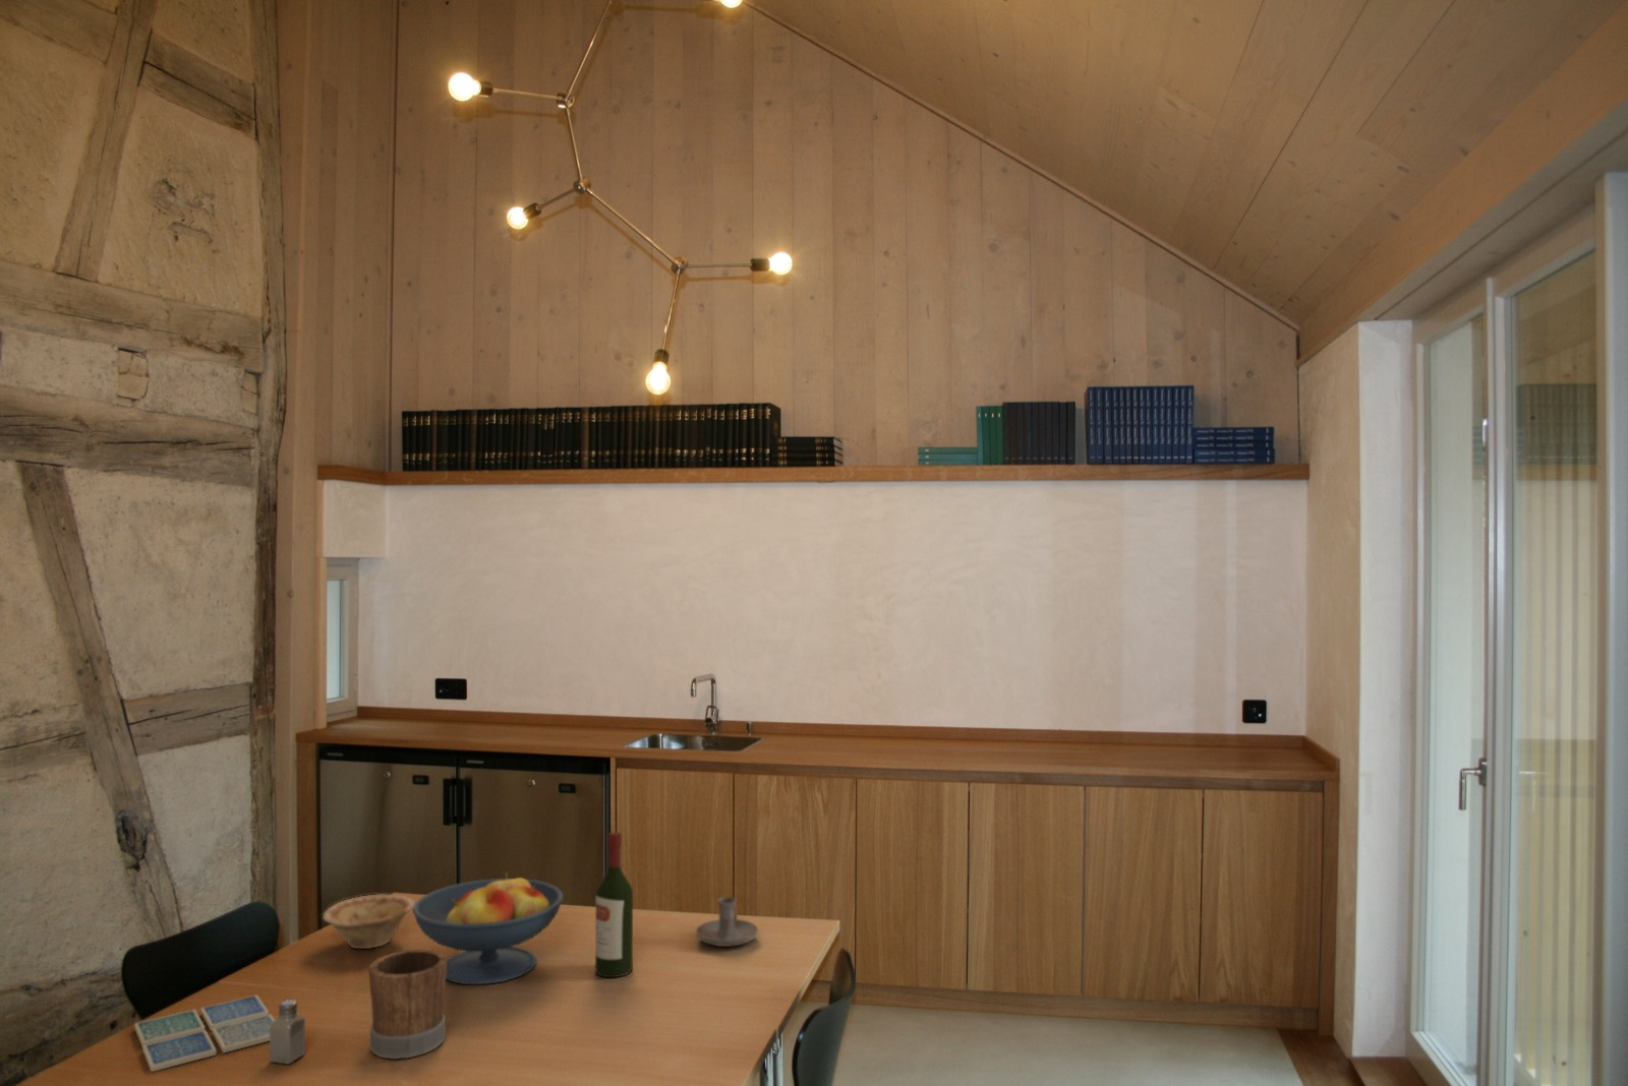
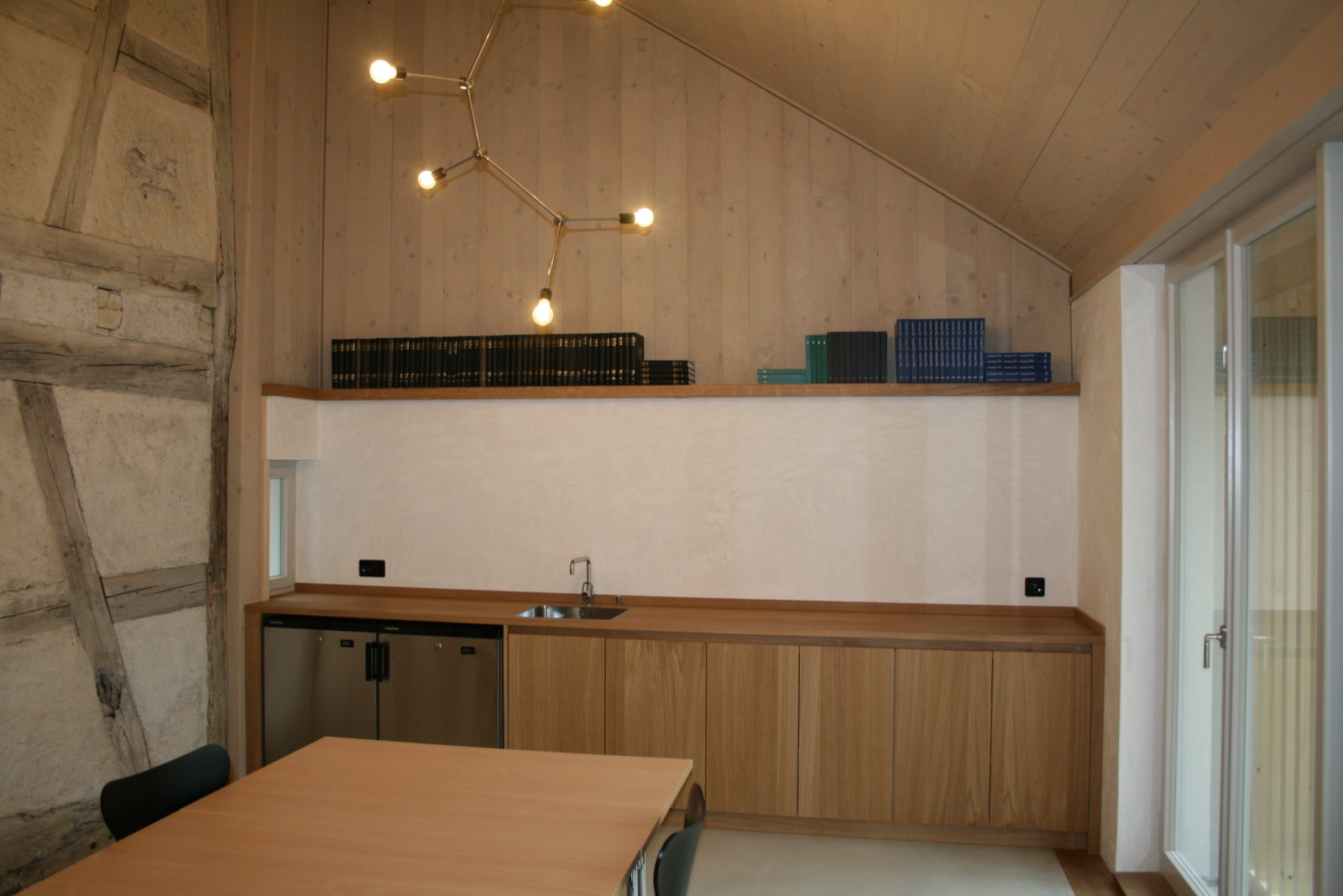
- saltshaker [269,999,307,1064]
- dish [321,893,416,950]
- candle holder [695,896,759,948]
- wine bottle [594,830,634,978]
- fruit bowl [411,871,564,985]
- mug [369,948,447,1061]
- drink coaster [133,994,275,1073]
